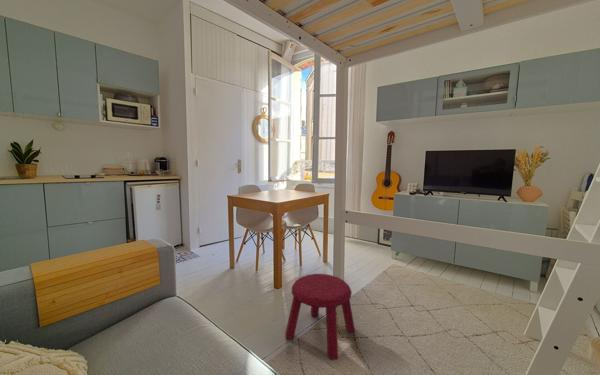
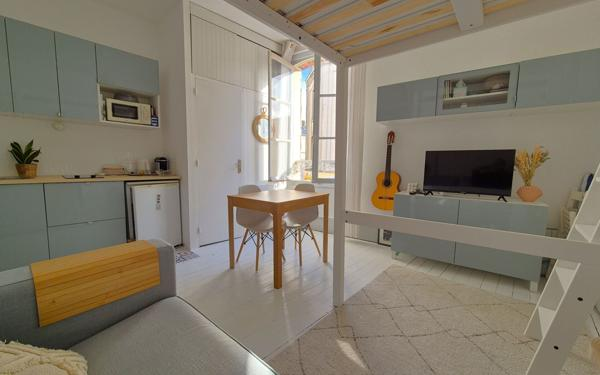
- stool [284,273,356,361]
